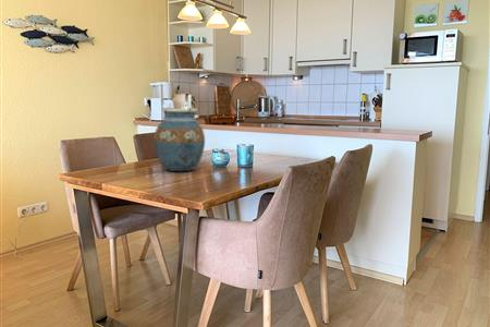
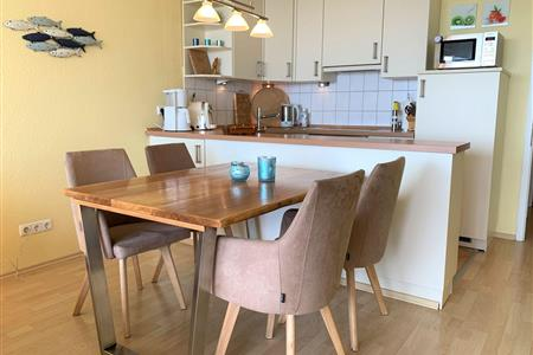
- vase [154,107,206,172]
